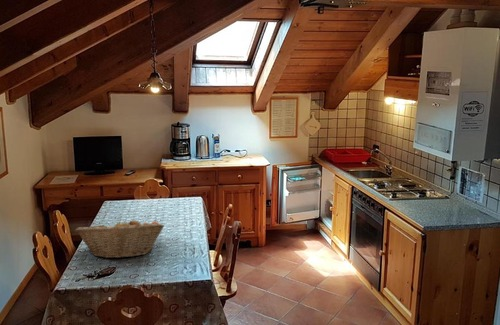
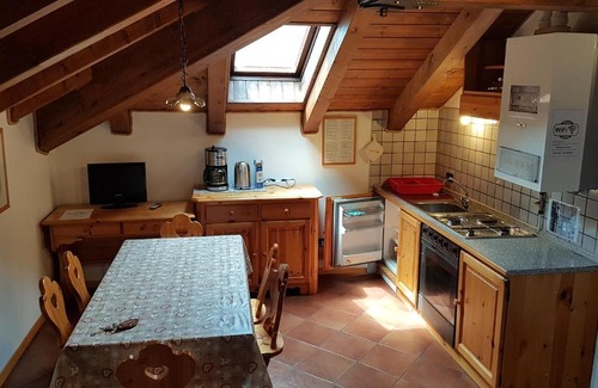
- fruit basket [74,218,165,259]
